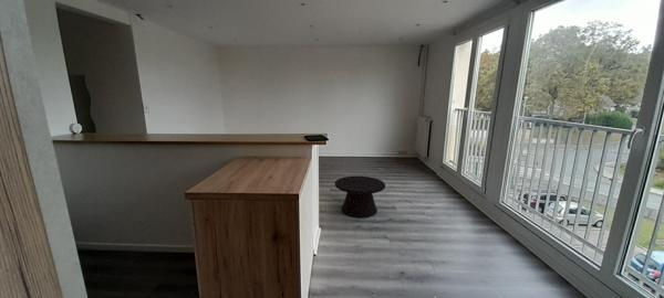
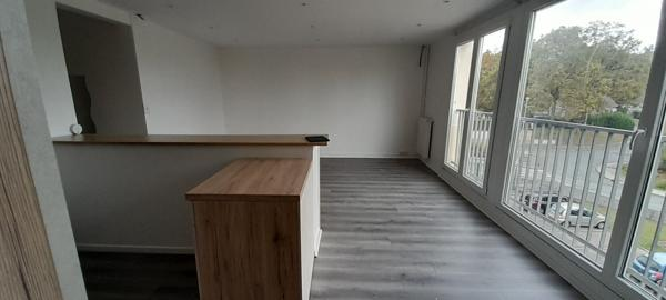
- side table [334,175,386,219]
